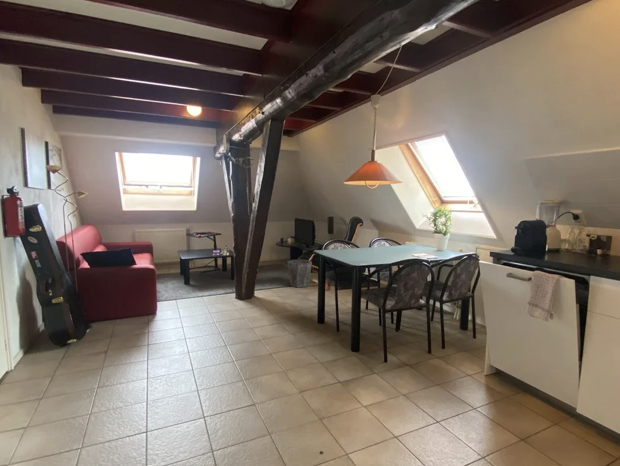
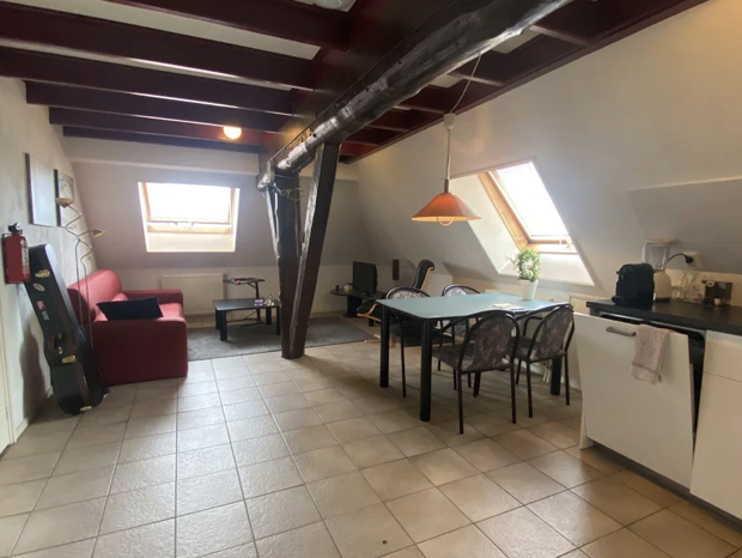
- waste bin [286,259,313,289]
